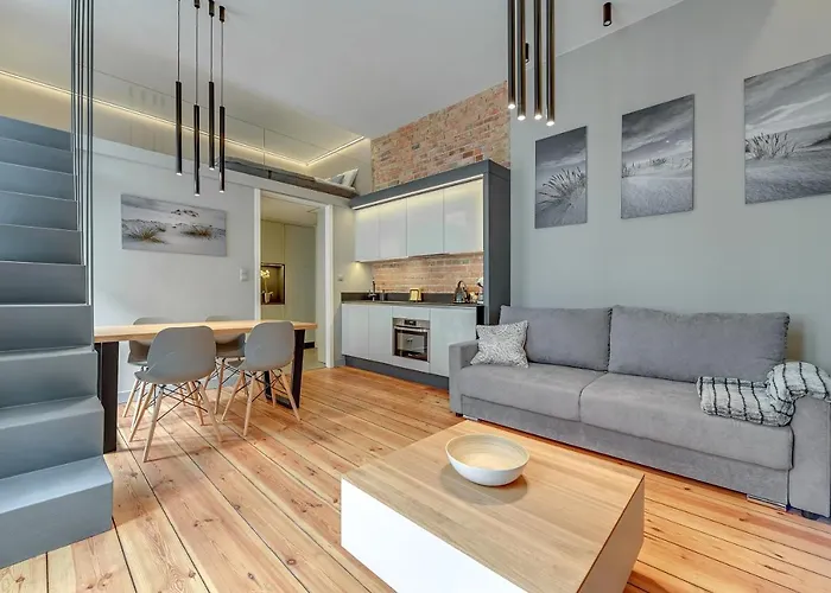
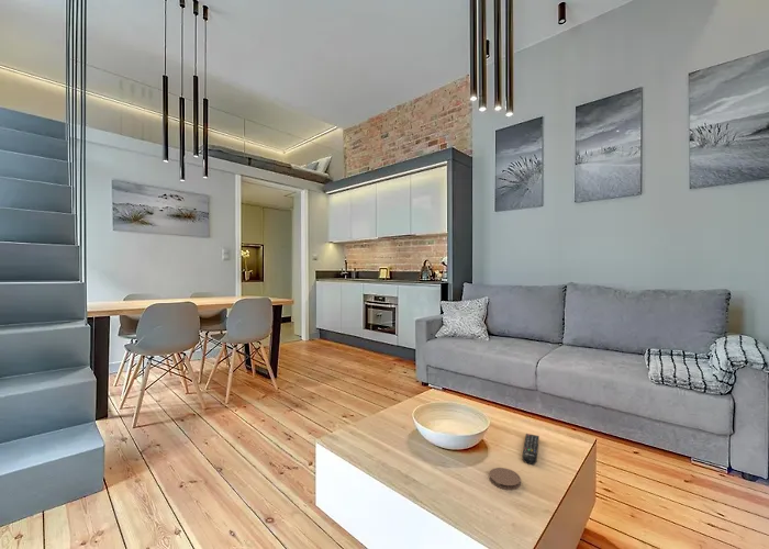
+ remote control [521,433,540,466]
+ coaster [488,467,522,491]
